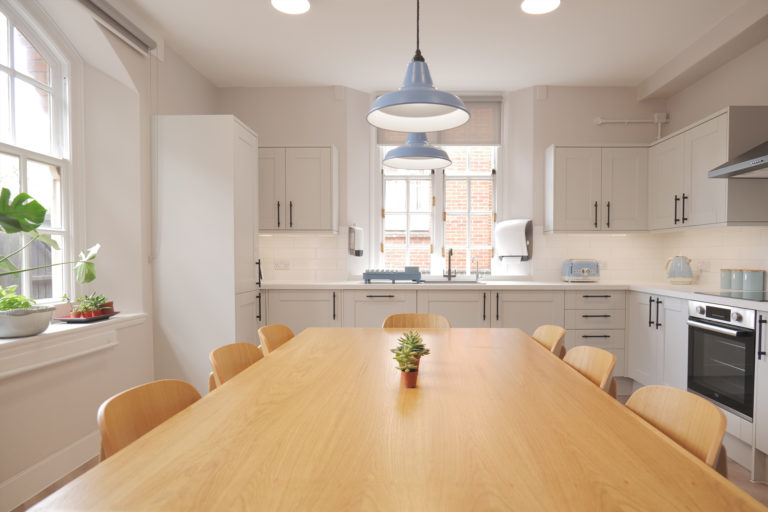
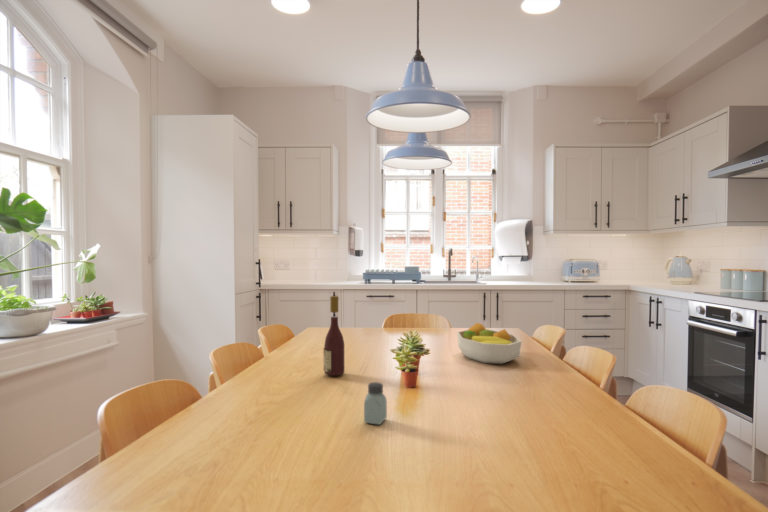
+ wine bottle [323,295,345,376]
+ saltshaker [363,381,388,426]
+ fruit bowl [456,322,523,365]
